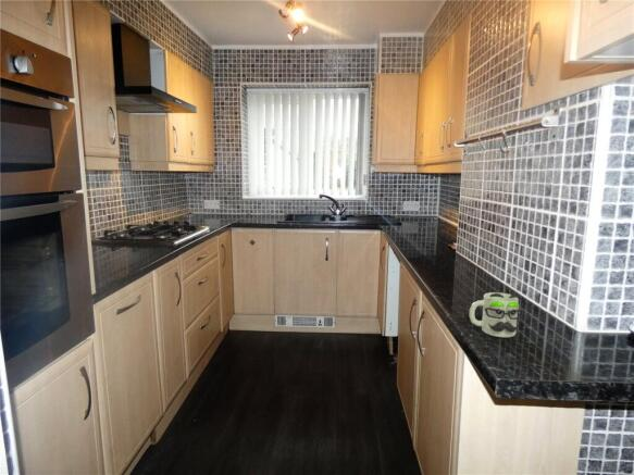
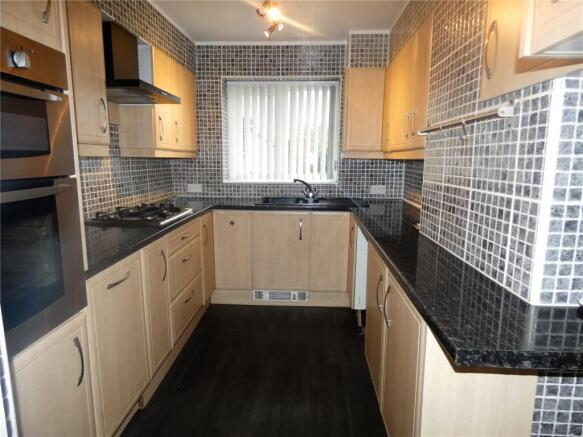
- mug [469,291,524,338]
